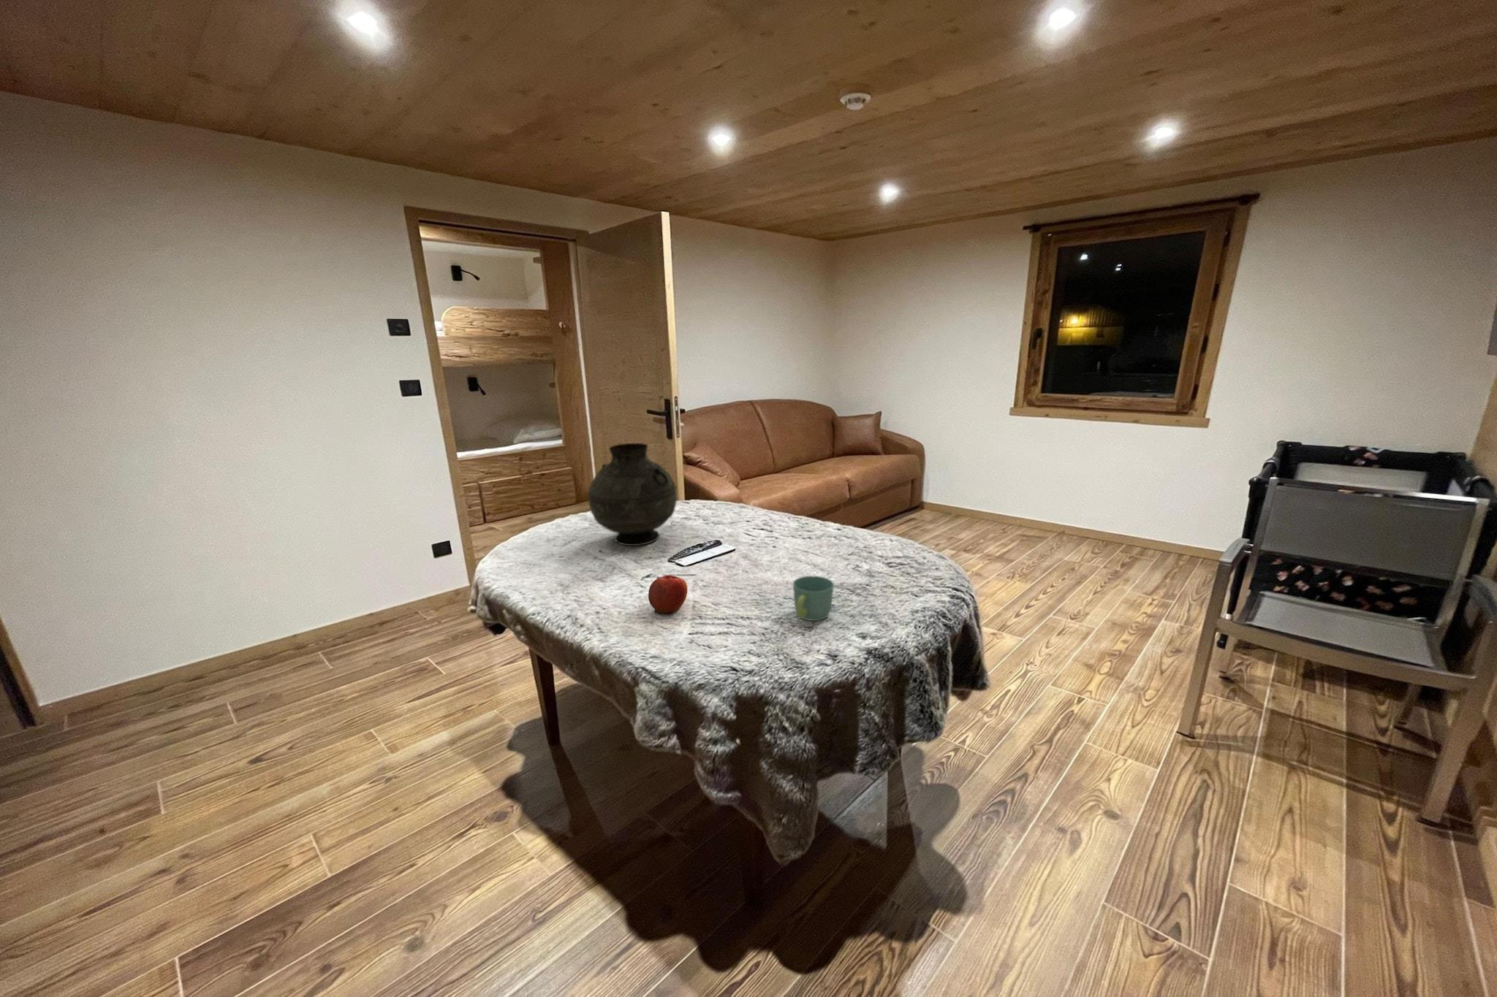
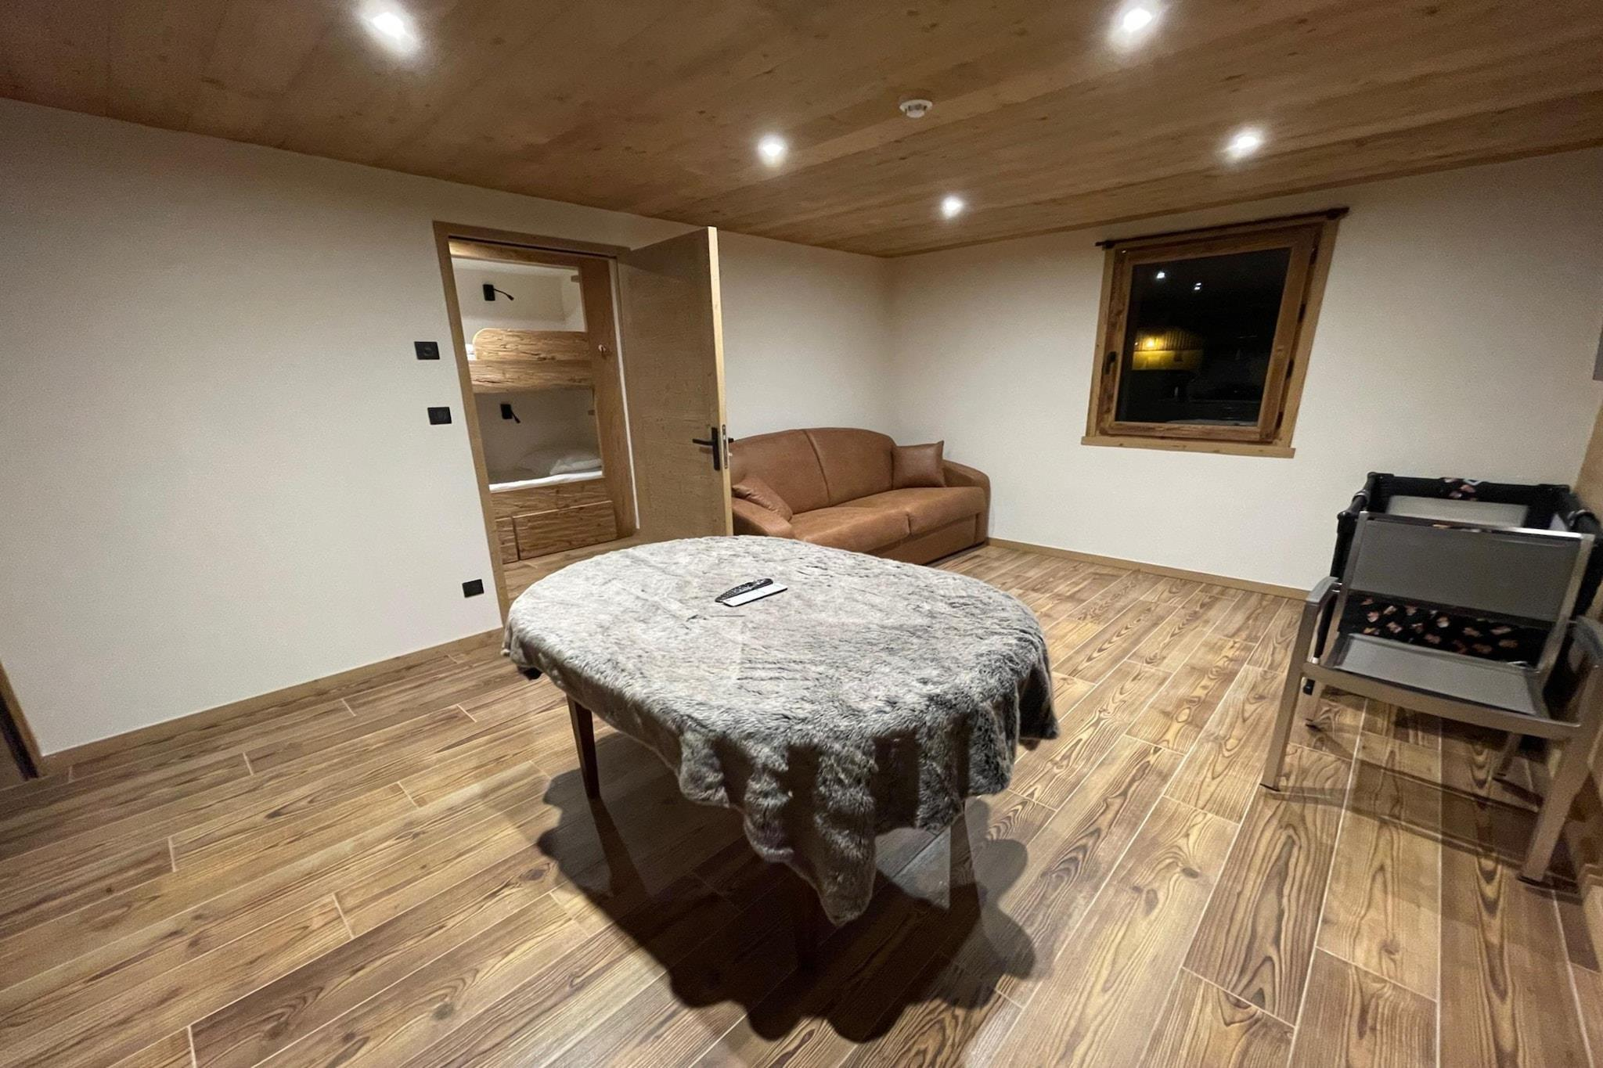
- mug [792,575,835,622]
- apple [648,575,688,615]
- vase [587,443,678,546]
